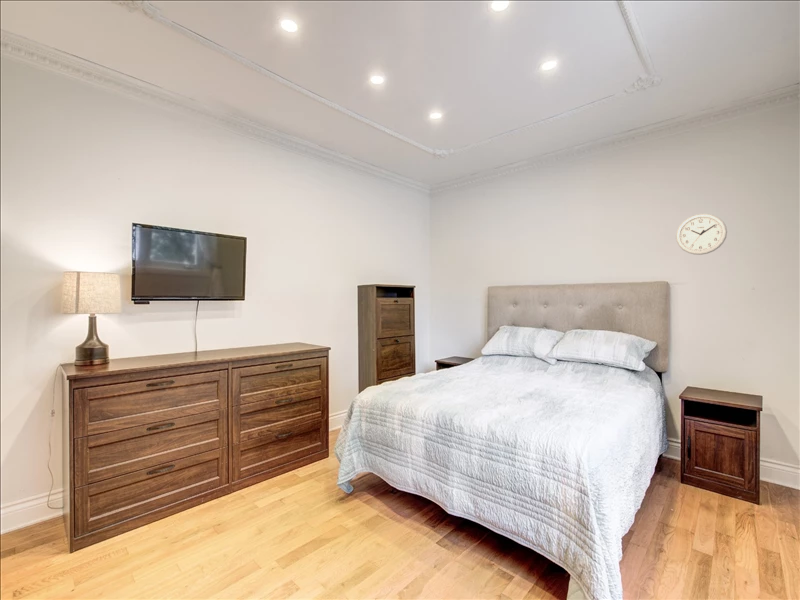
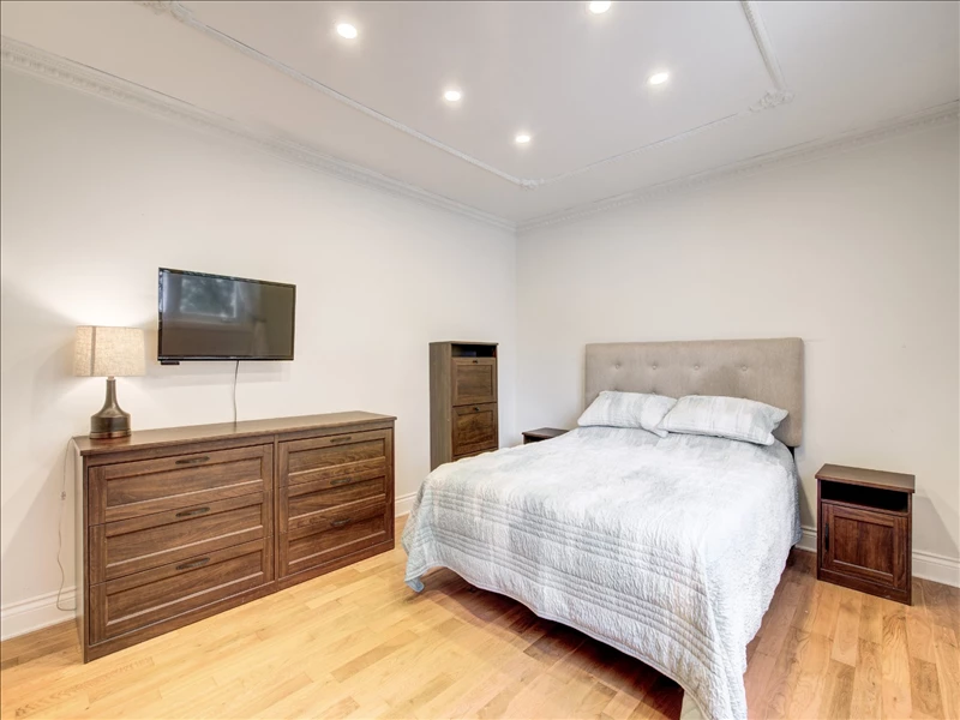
- wall clock [675,213,728,256]
